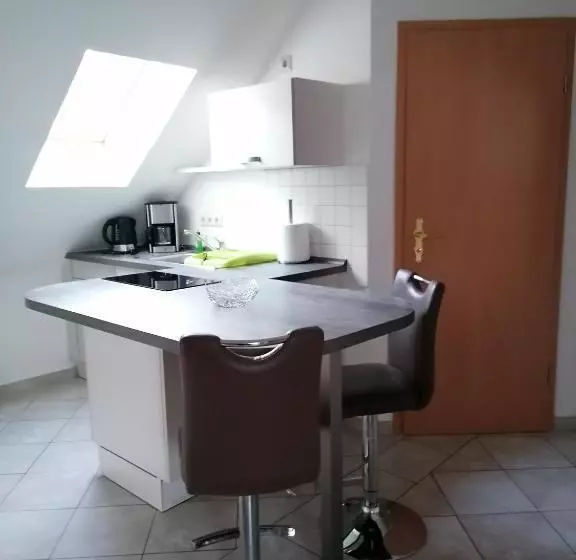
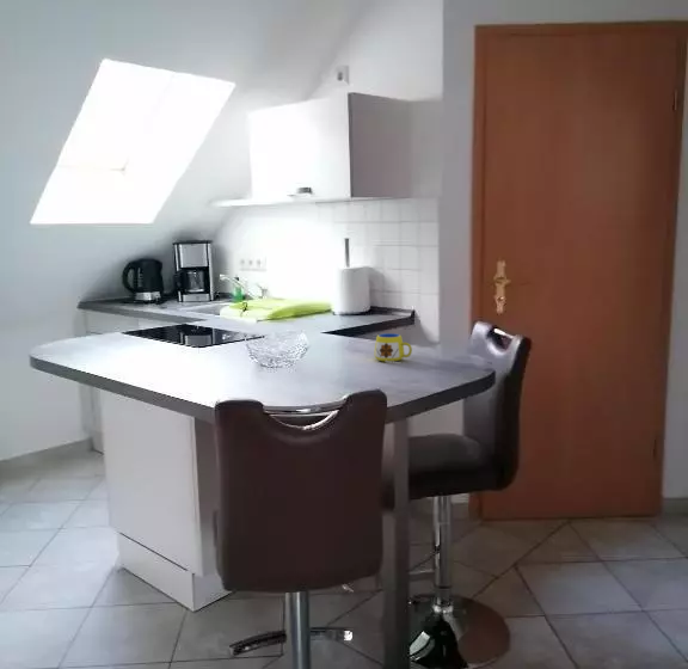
+ mug [373,332,413,364]
